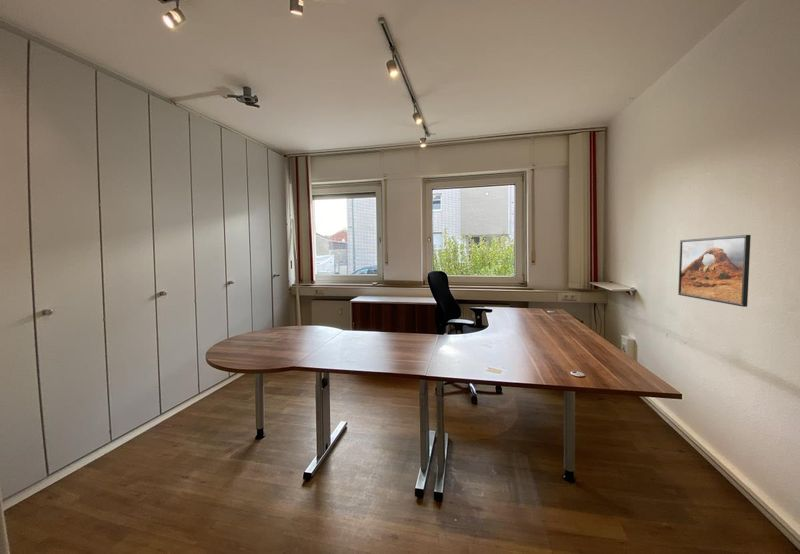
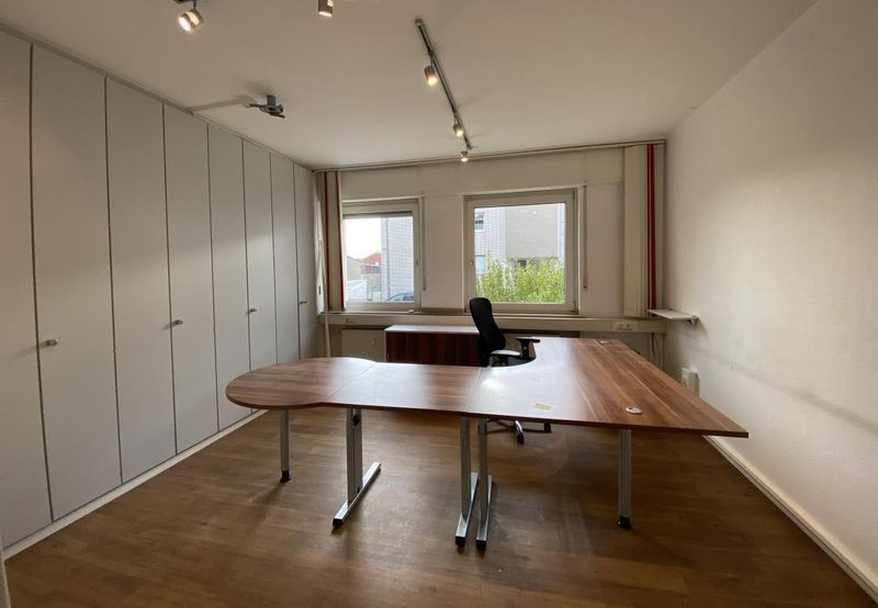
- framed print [677,234,752,308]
